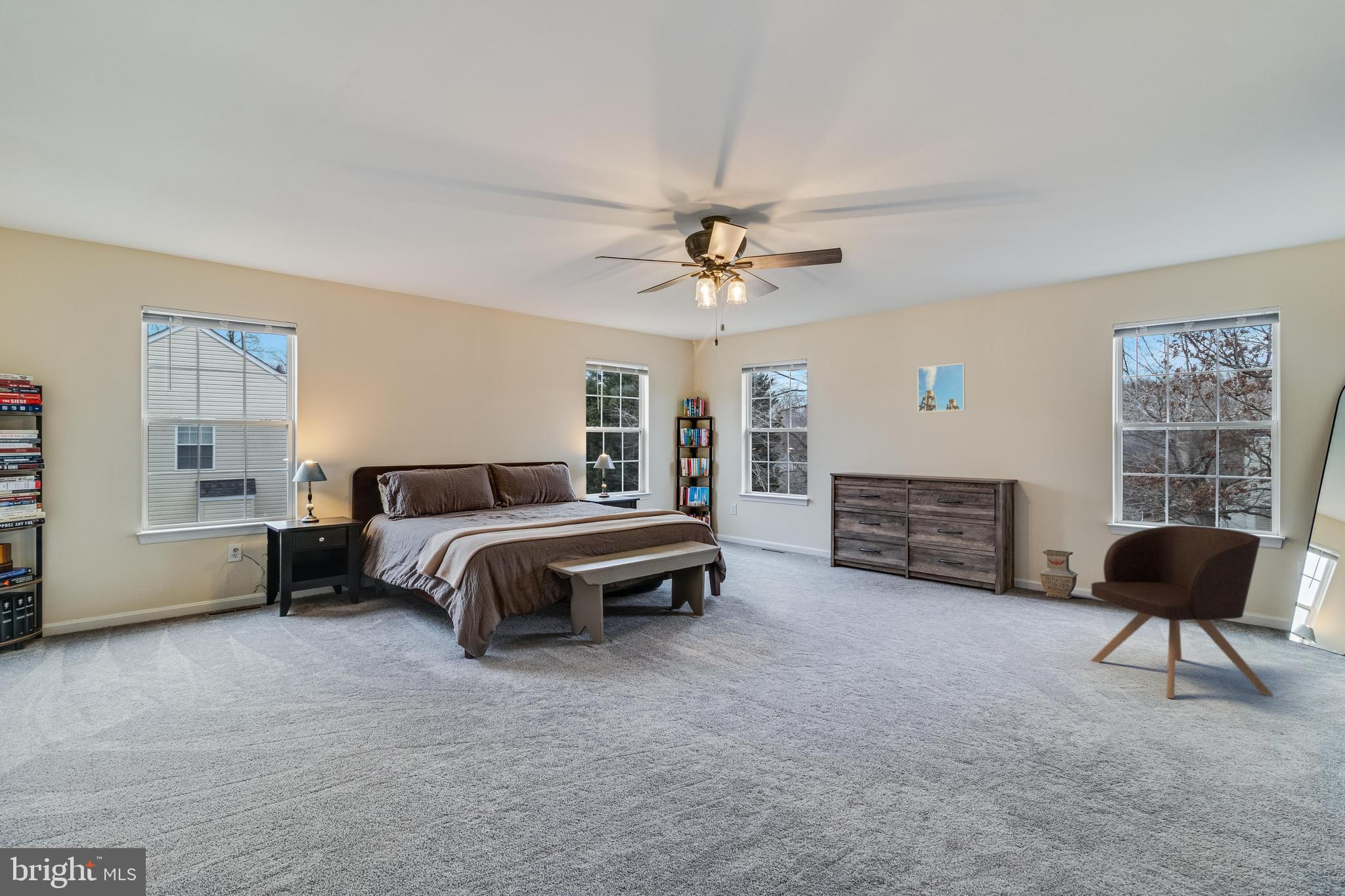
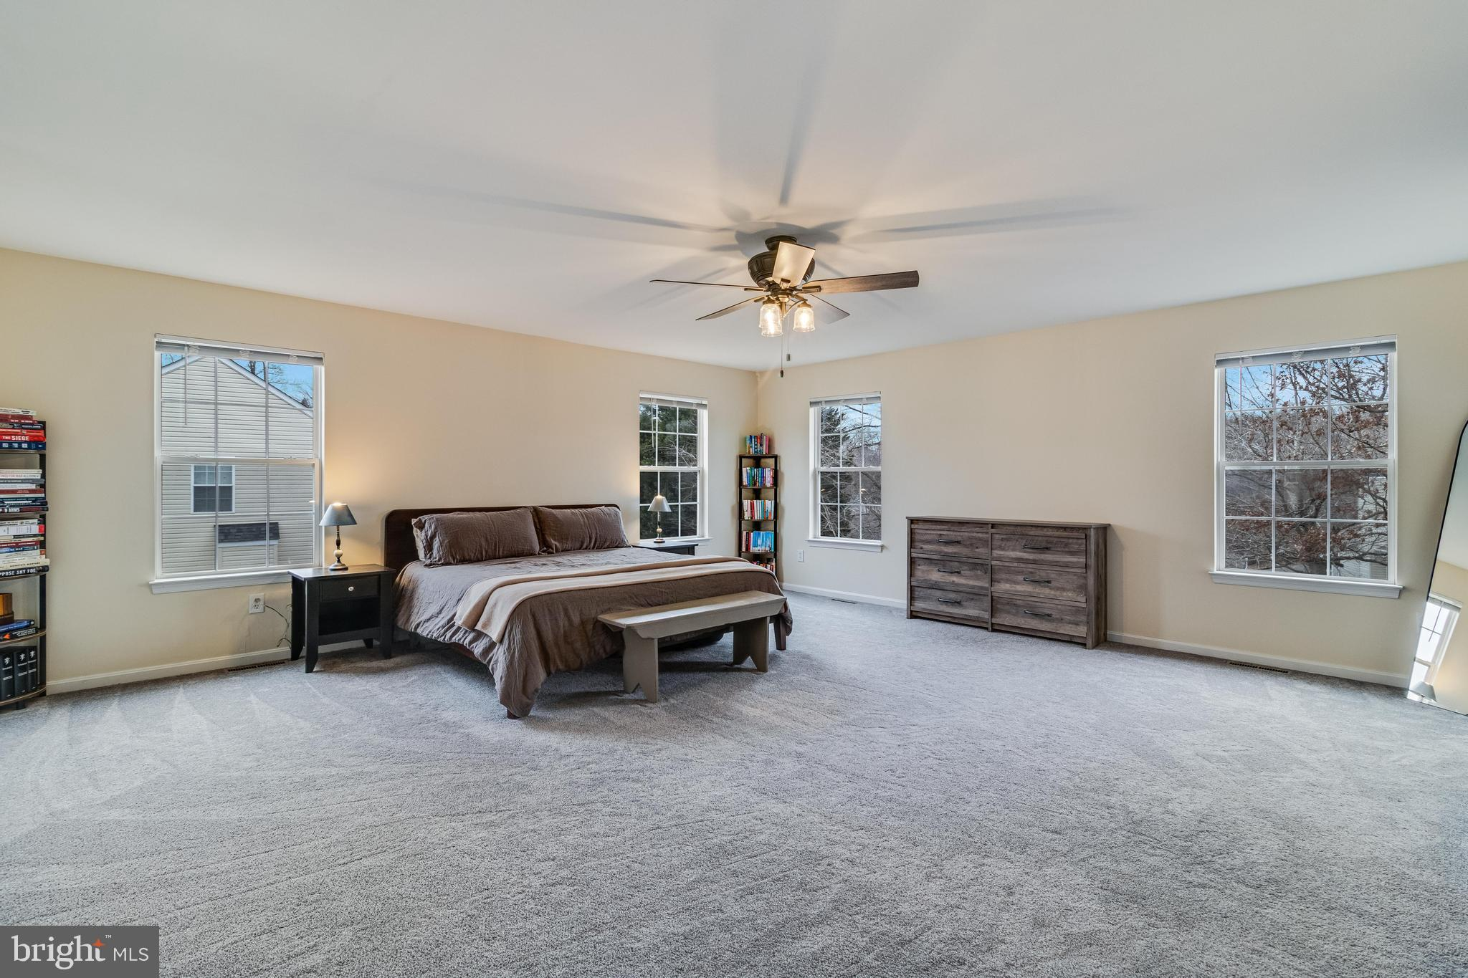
- vase [1039,549,1078,599]
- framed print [917,362,966,413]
- armchair [1090,524,1274,699]
